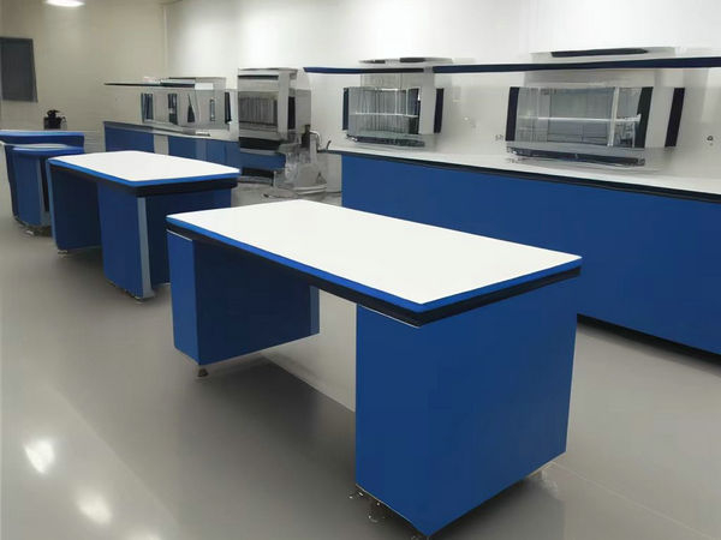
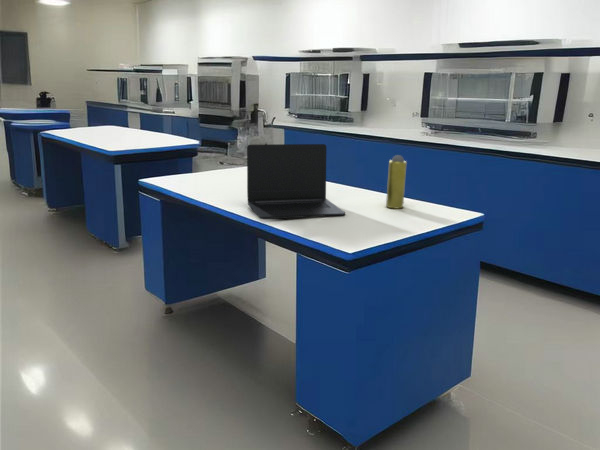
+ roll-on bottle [385,154,408,210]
+ laptop [246,143,346,220]
